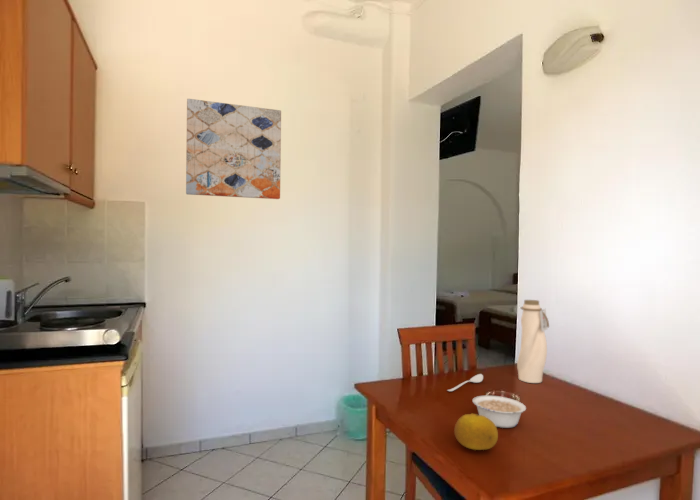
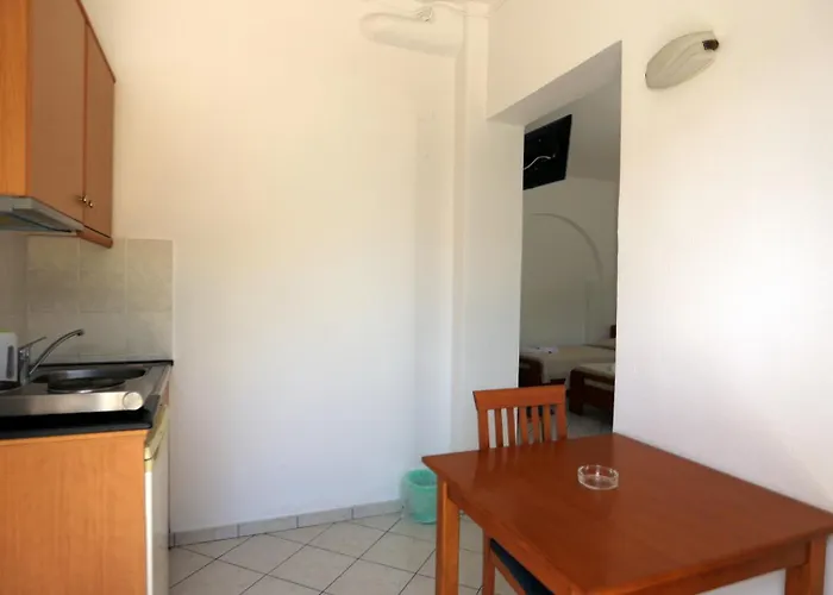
- legume [472,395,527,429]
- water bottle [516,299,550,384]
- spoon [446,373,484,392]
- fruit [453,413,499,451]
- wall art [185,98,282,200]
